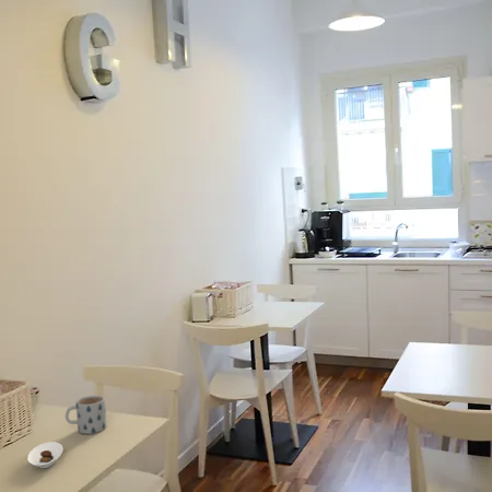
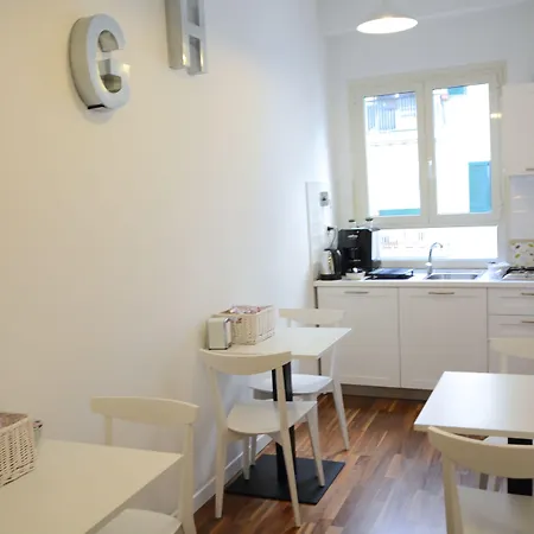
- mug [65,395,107,435]
- saucer [26,441,63,469]
